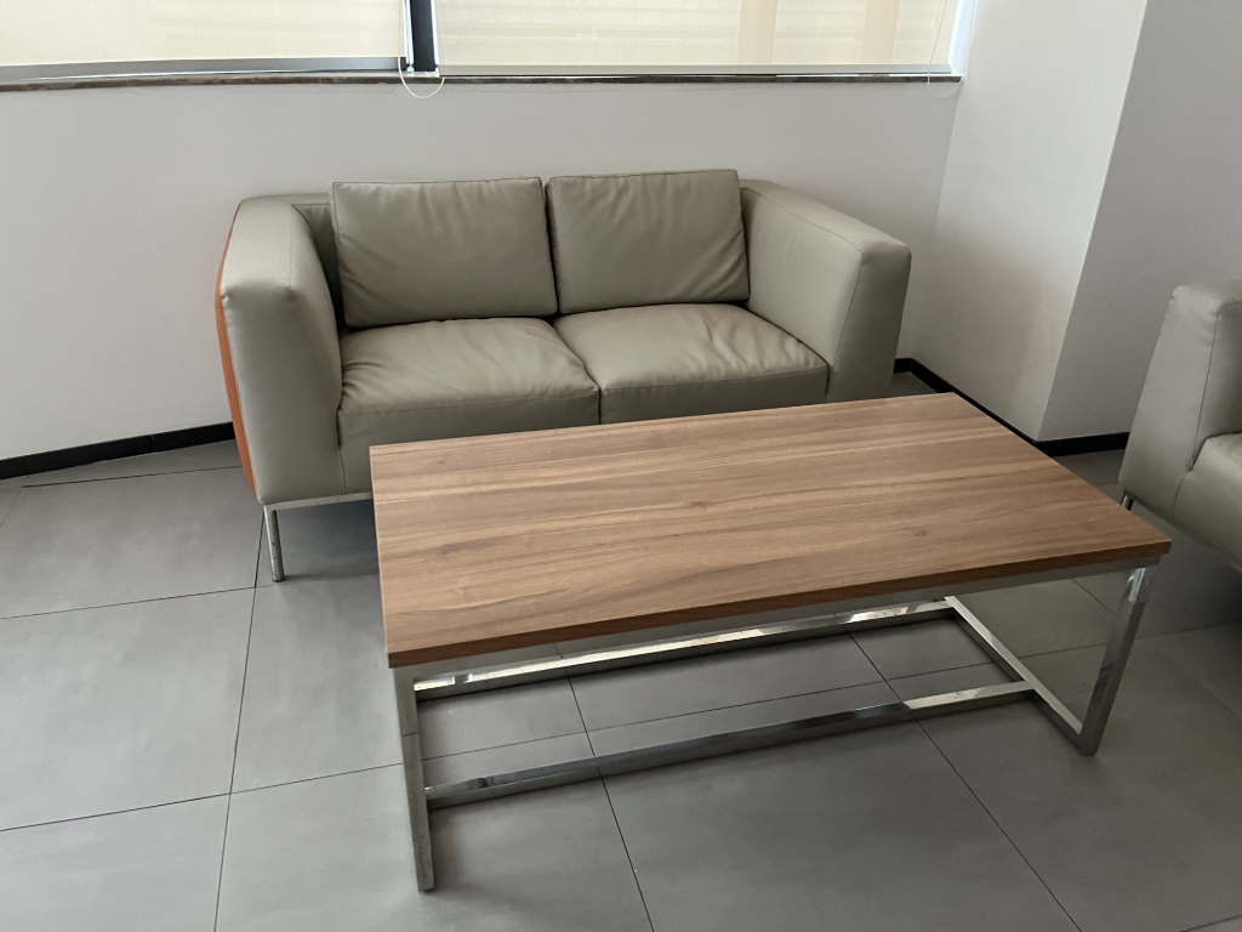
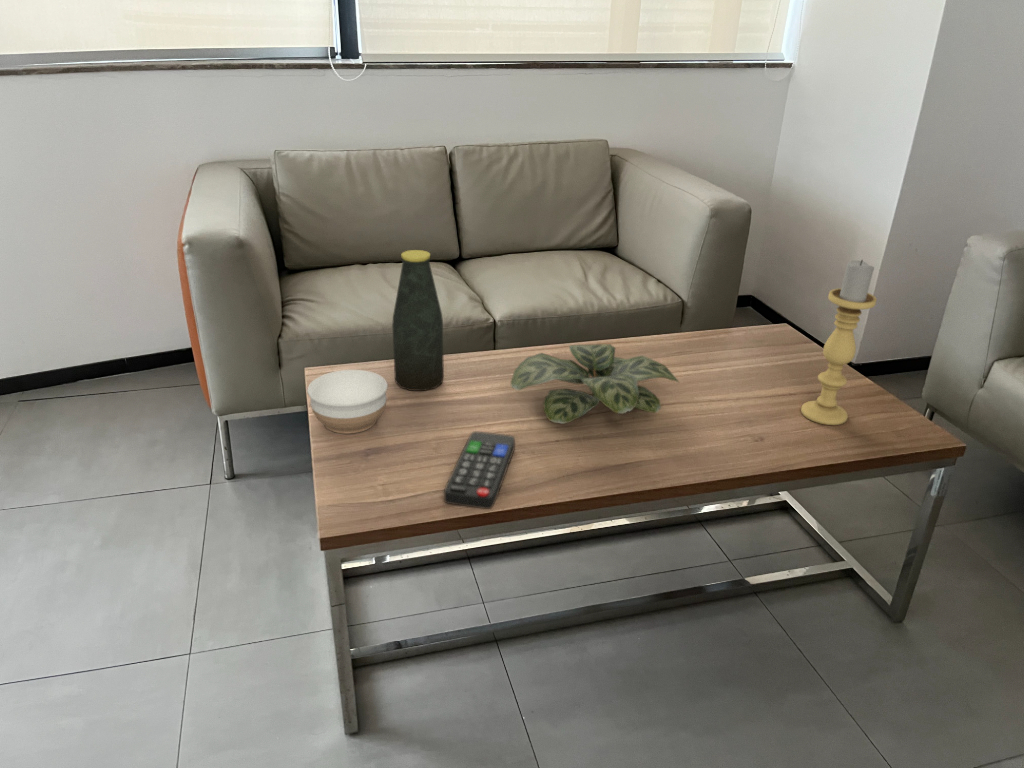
+ candle holder [800,259,878,426]
+ bottle [391,249,445,392]
+ plant [509,343,680,425]
+ bowl [306,369,389,434]
+ remote control [443,430,516,510]
